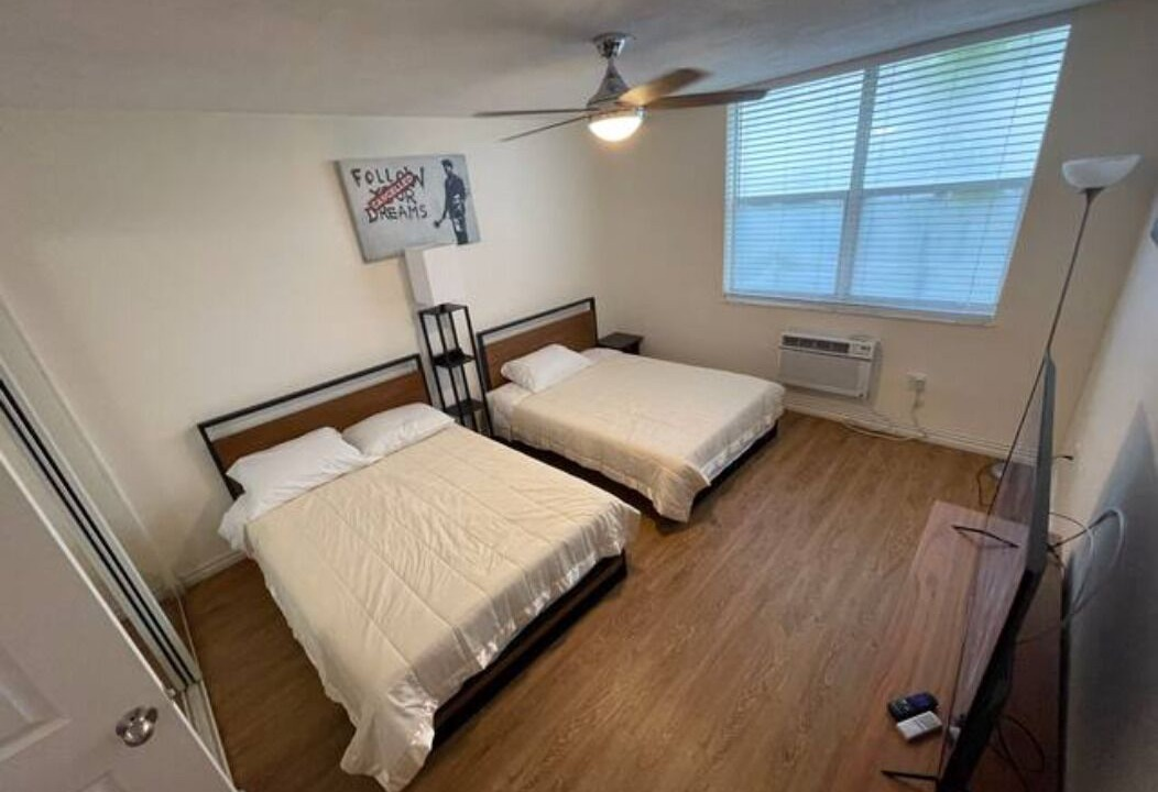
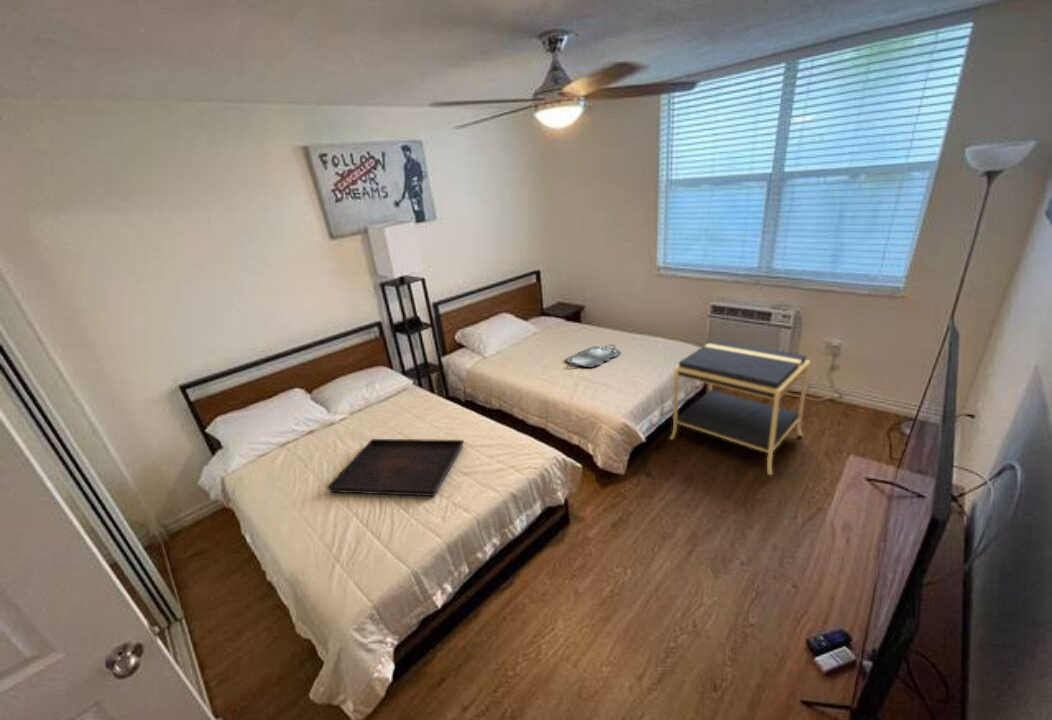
+ serving tray [564,344,623,368]
+ serving tray [326,438,465,497]
+ nightstand [669,339,811,476]
